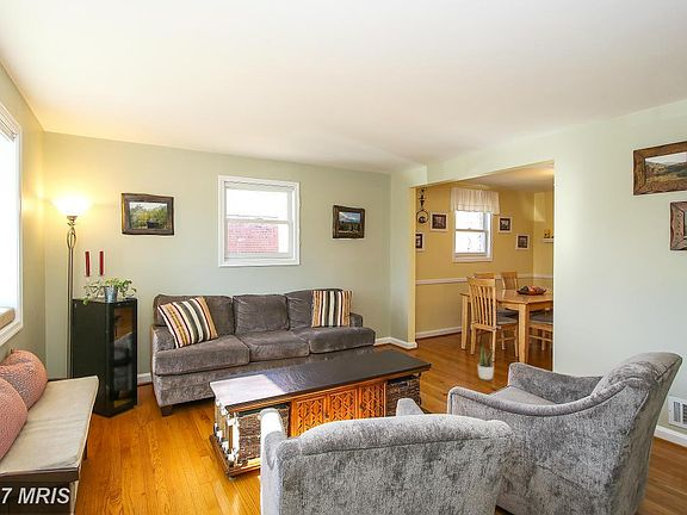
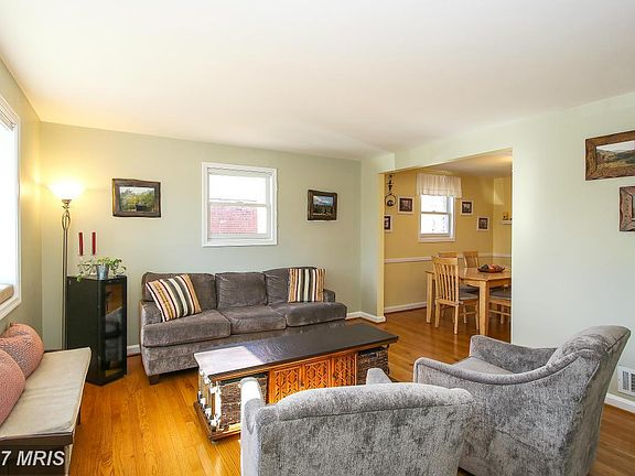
- potted plant [475,343,499,381]
